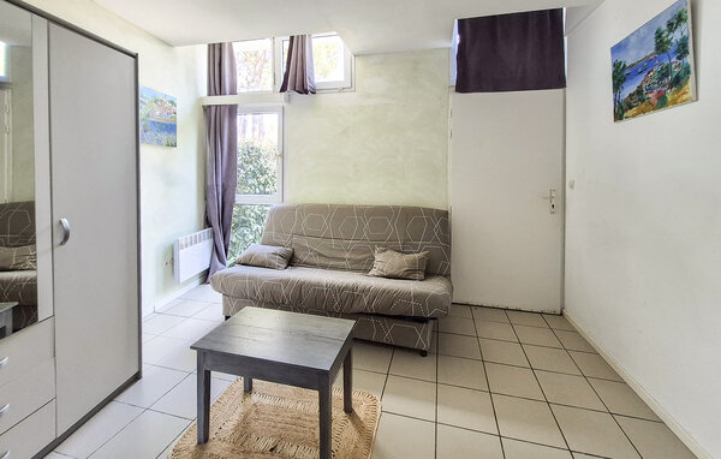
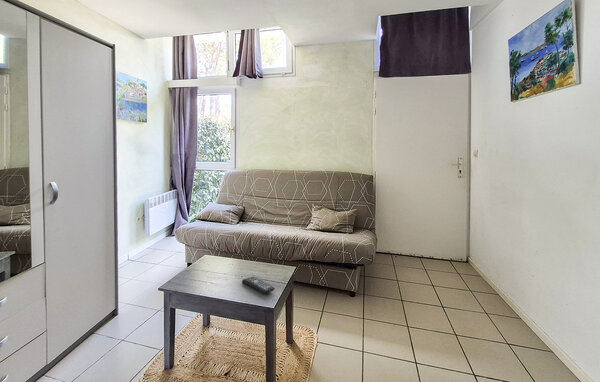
+ remote control [241,276,276,294]
